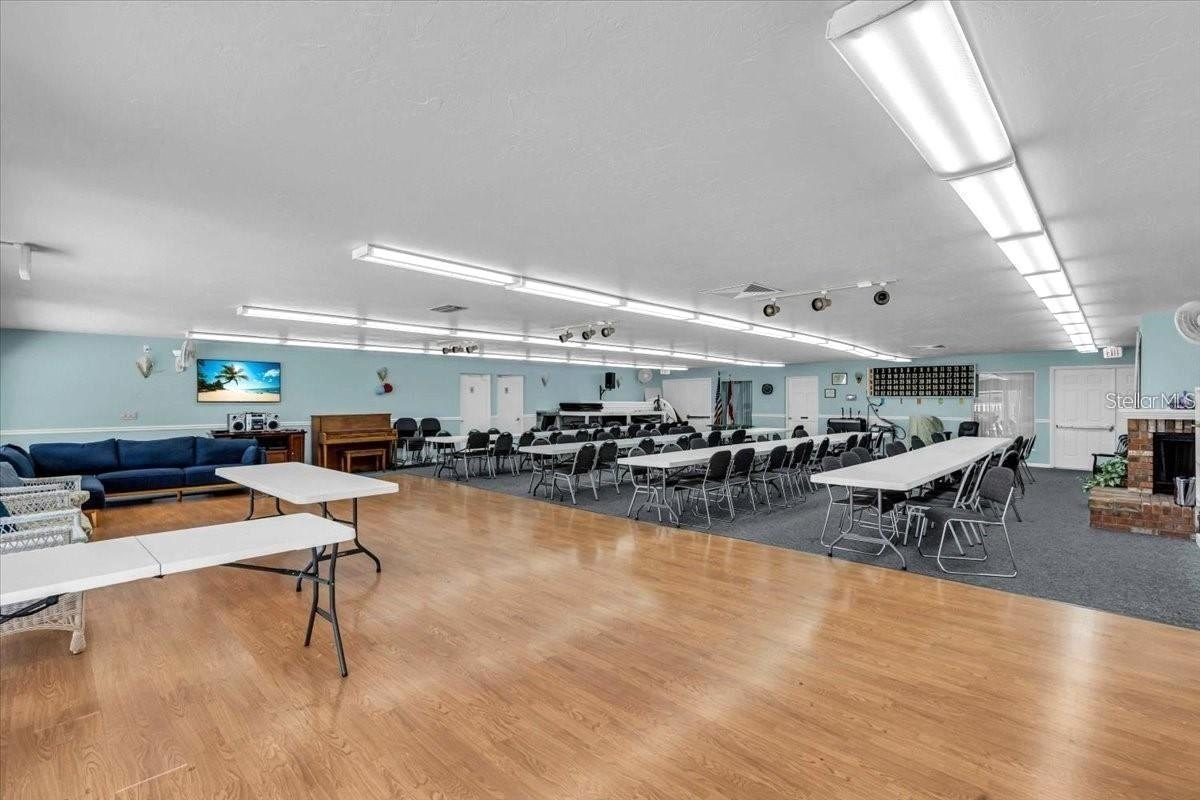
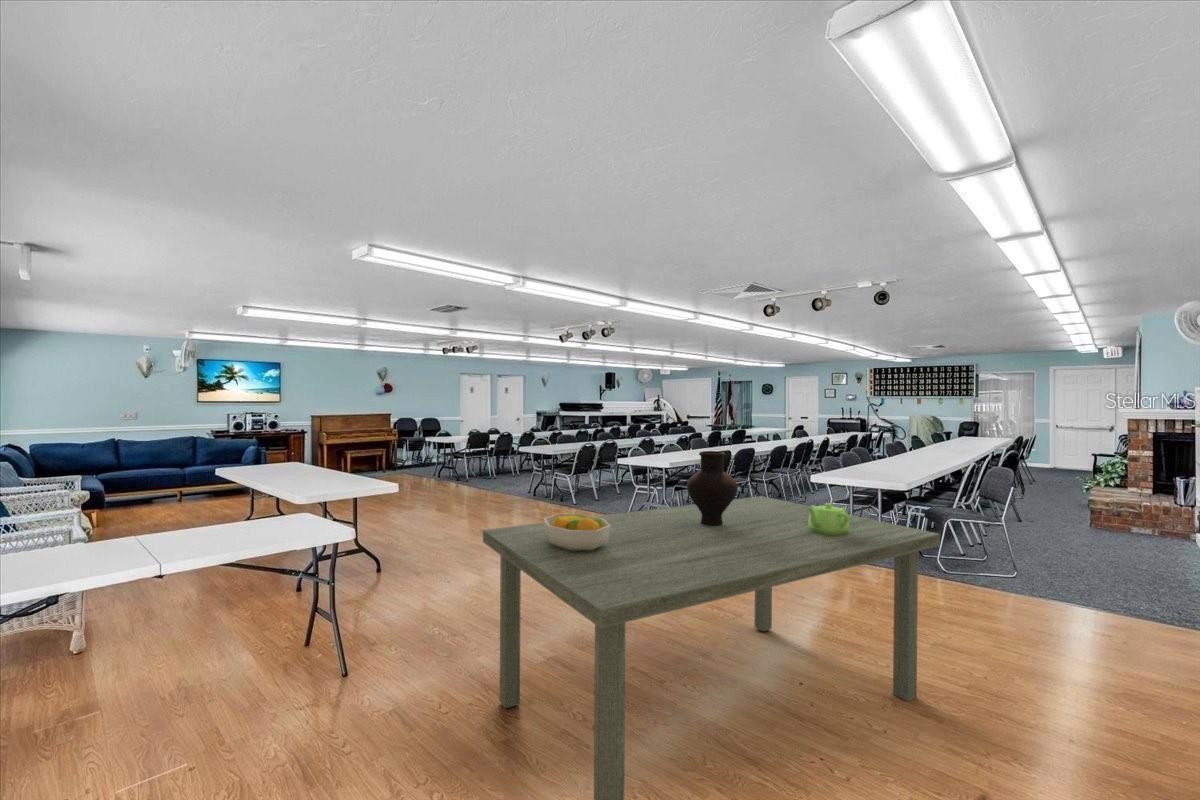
+ dining table [482,495,941,800]
+ fruit bowl [543,513,610,551]
+ teapot [808,502,849,536]
+ vase [686,450,738,526]
